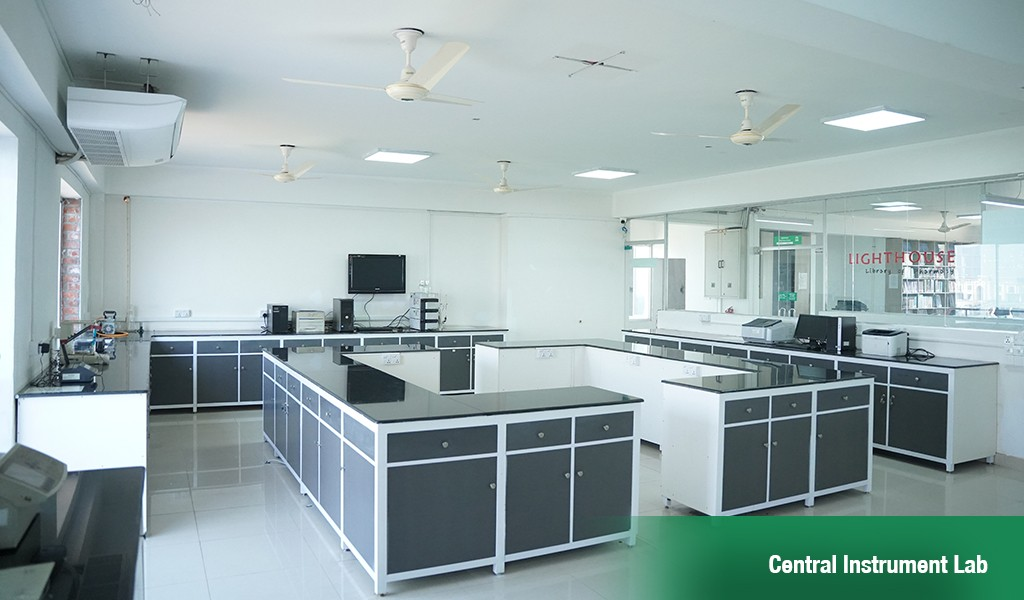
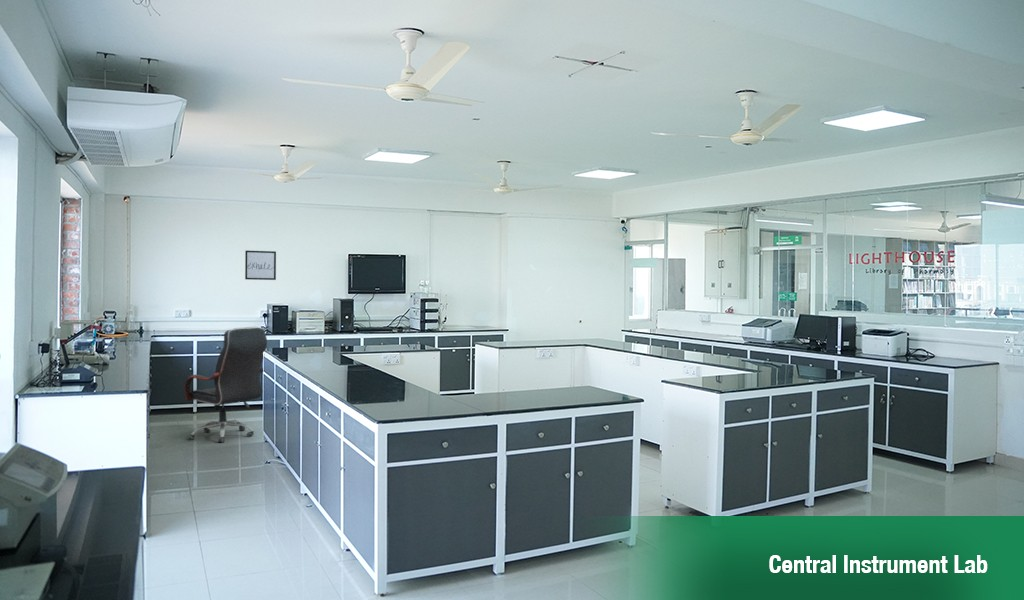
+ wall art [244,249,277,281]
+ office chair [184,326,268,444]
